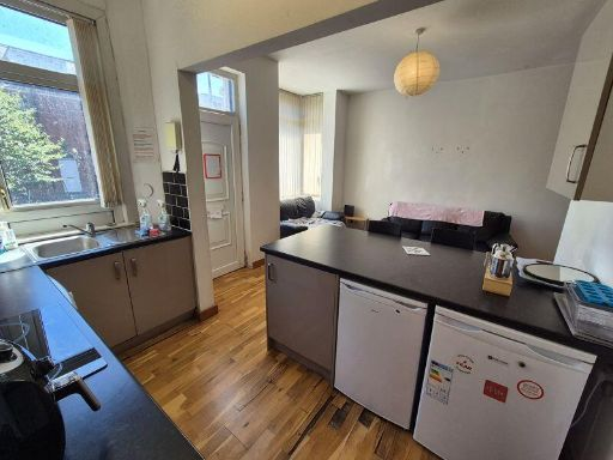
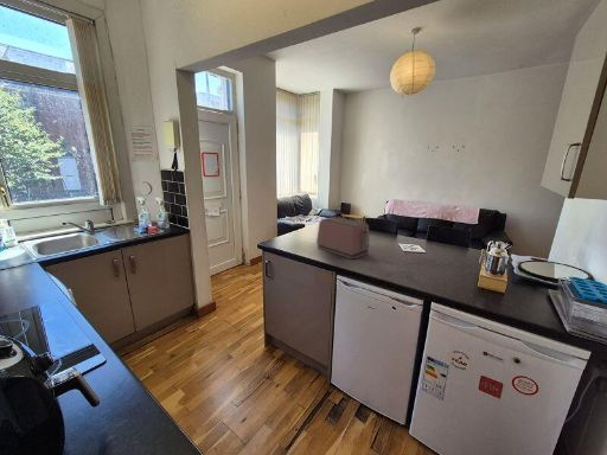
+ toaster [315,216,371,259]
